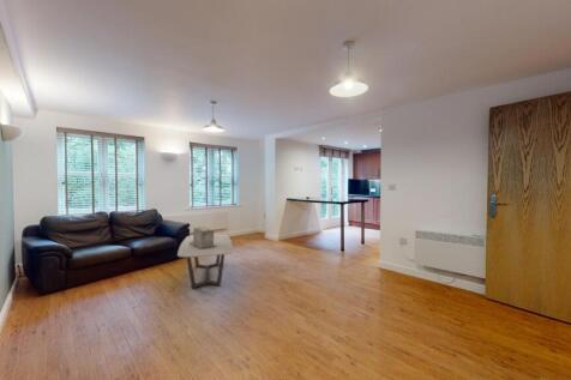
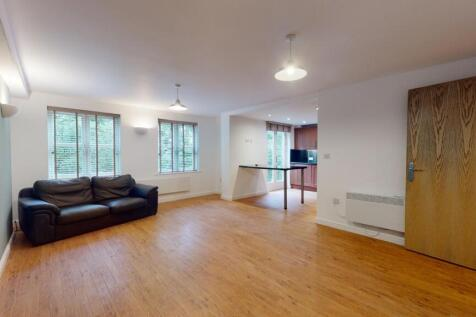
- coffee table [176,233,234,289]
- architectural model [190,225,217,248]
